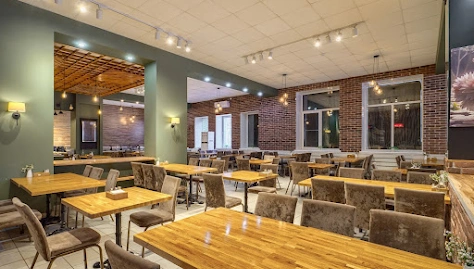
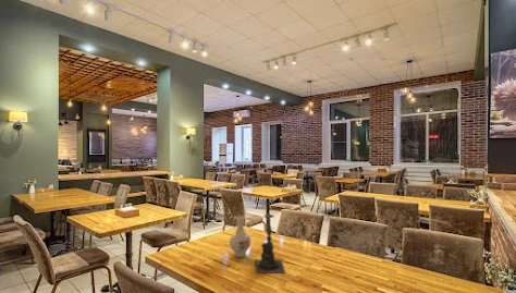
+ candle holder [255,213,286,274]
+ vase [229,215,251,258]
